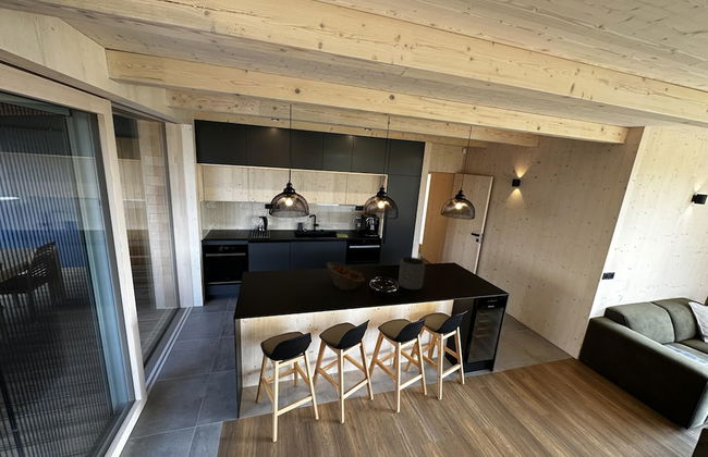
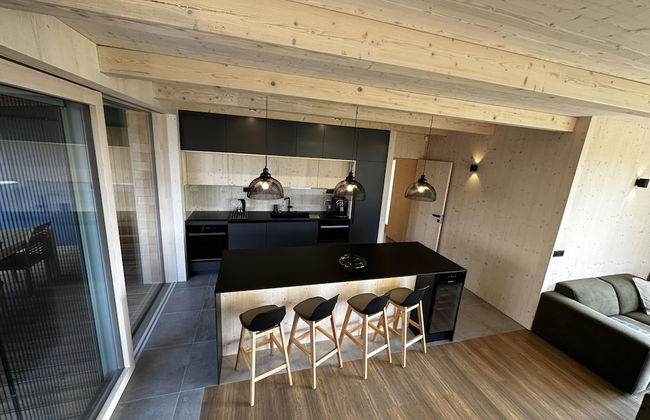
- plant pot [398,256,426,291]
- fruit basket [326,261,366,292]
